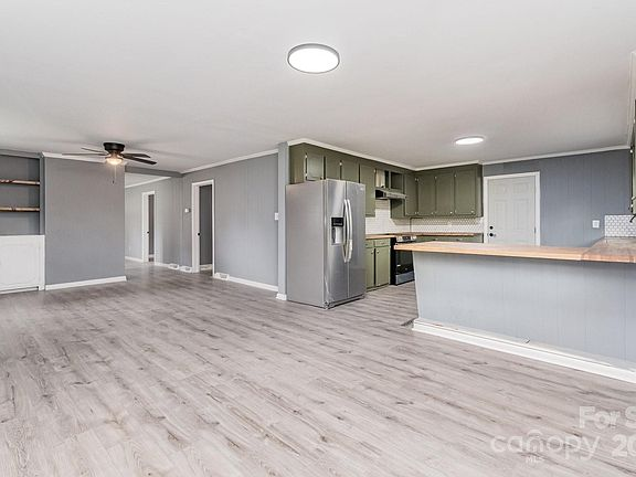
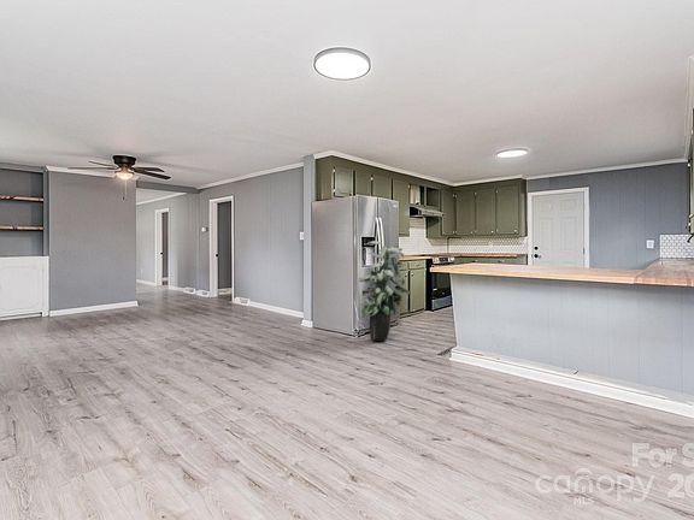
+ indoor plant [358,240,412,342]
